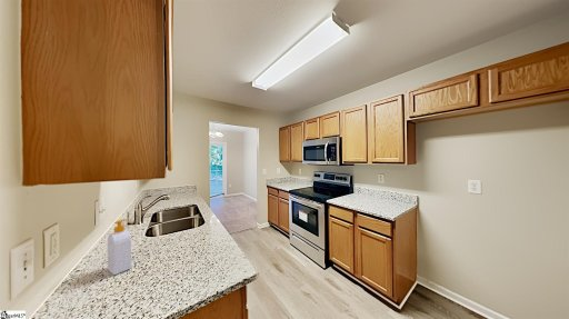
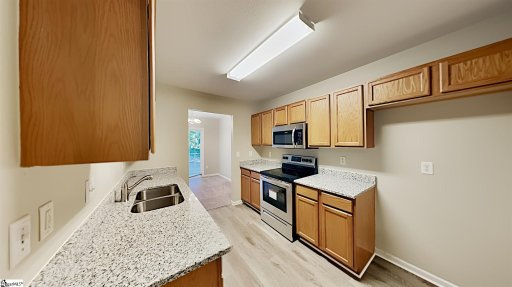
- soap bottle [107,218,132,276]
